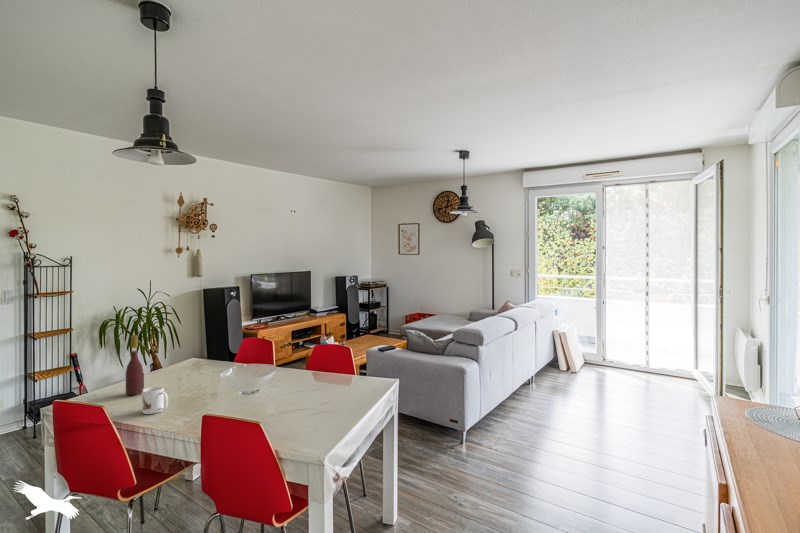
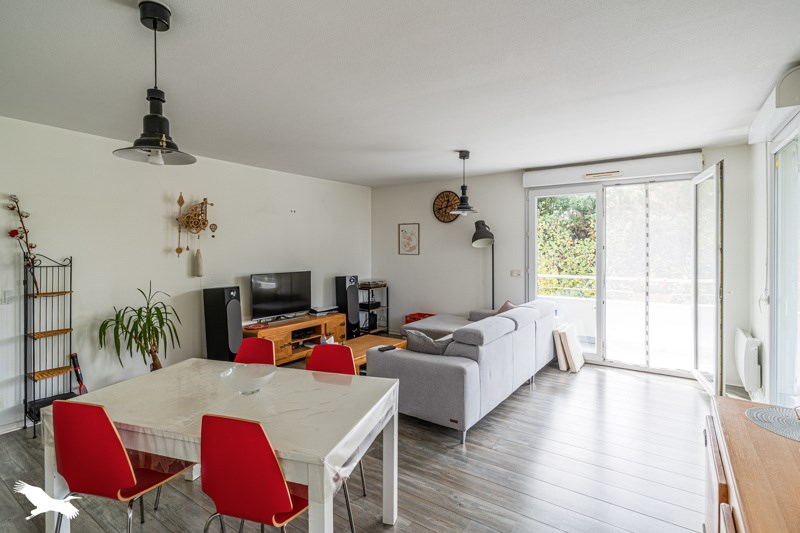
- mug [141,385,169,415]
- wine bottle [125,334,145,396]
